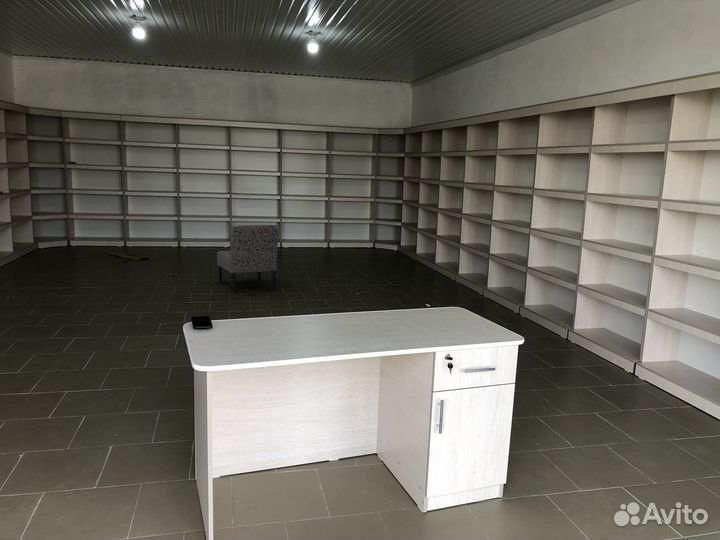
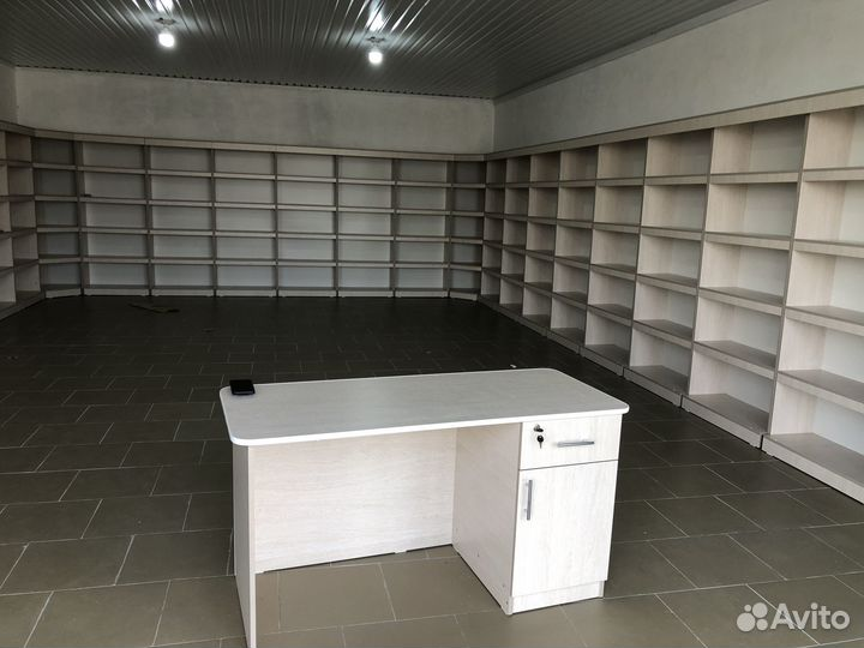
- chair [216,224,280,294]
